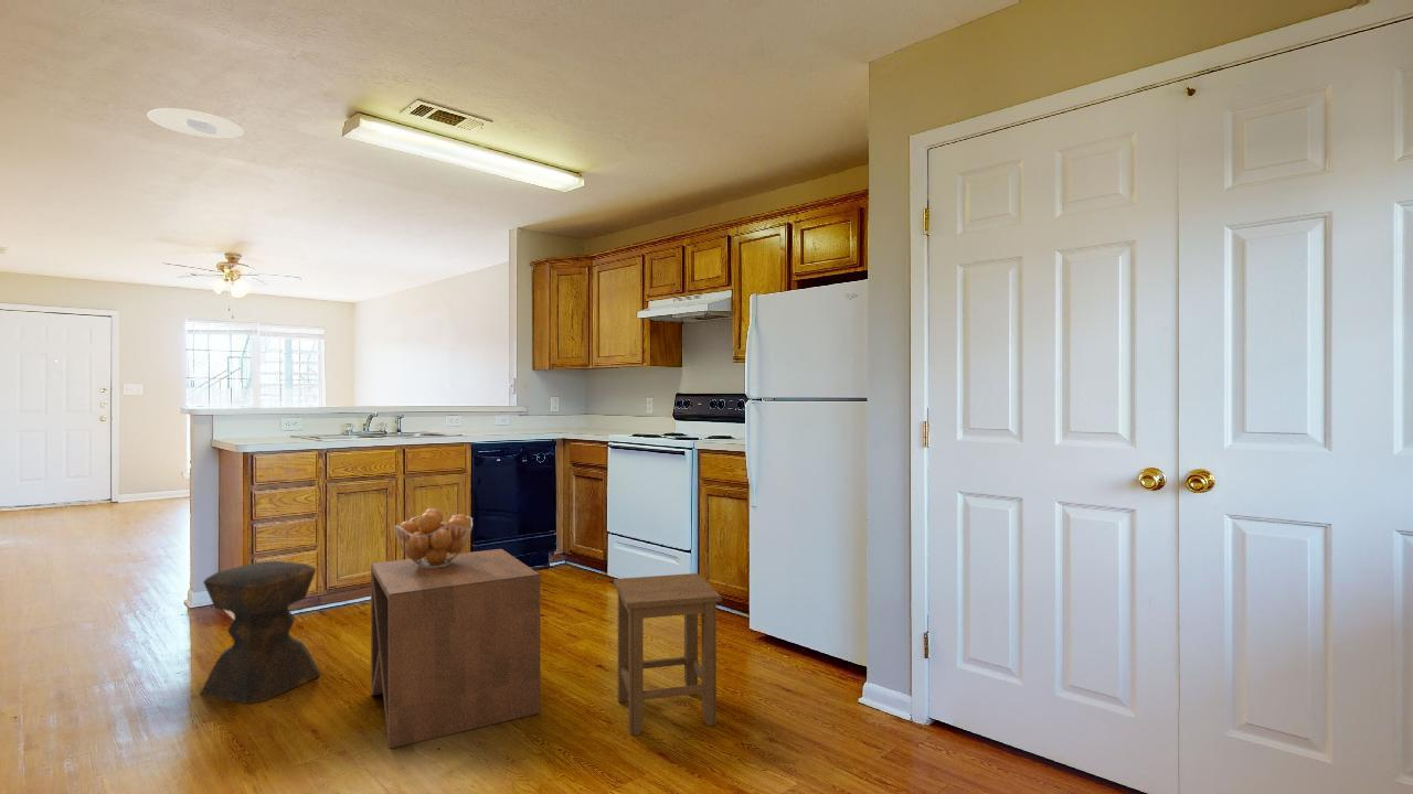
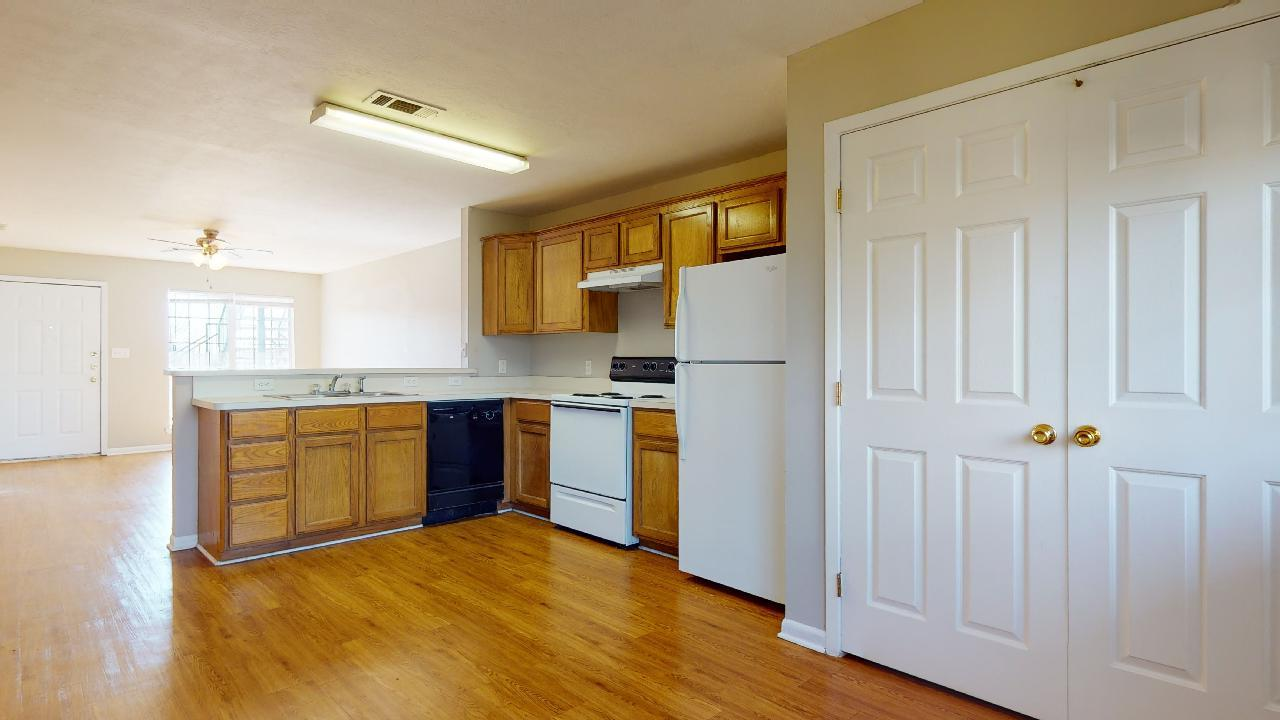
- fruit basket [393,507,474,568]
- stool [199,560,321,705]
- recessed light [146,107,245,140]
- side table [370,548,542,750]
- stool [613,572,723,737]
